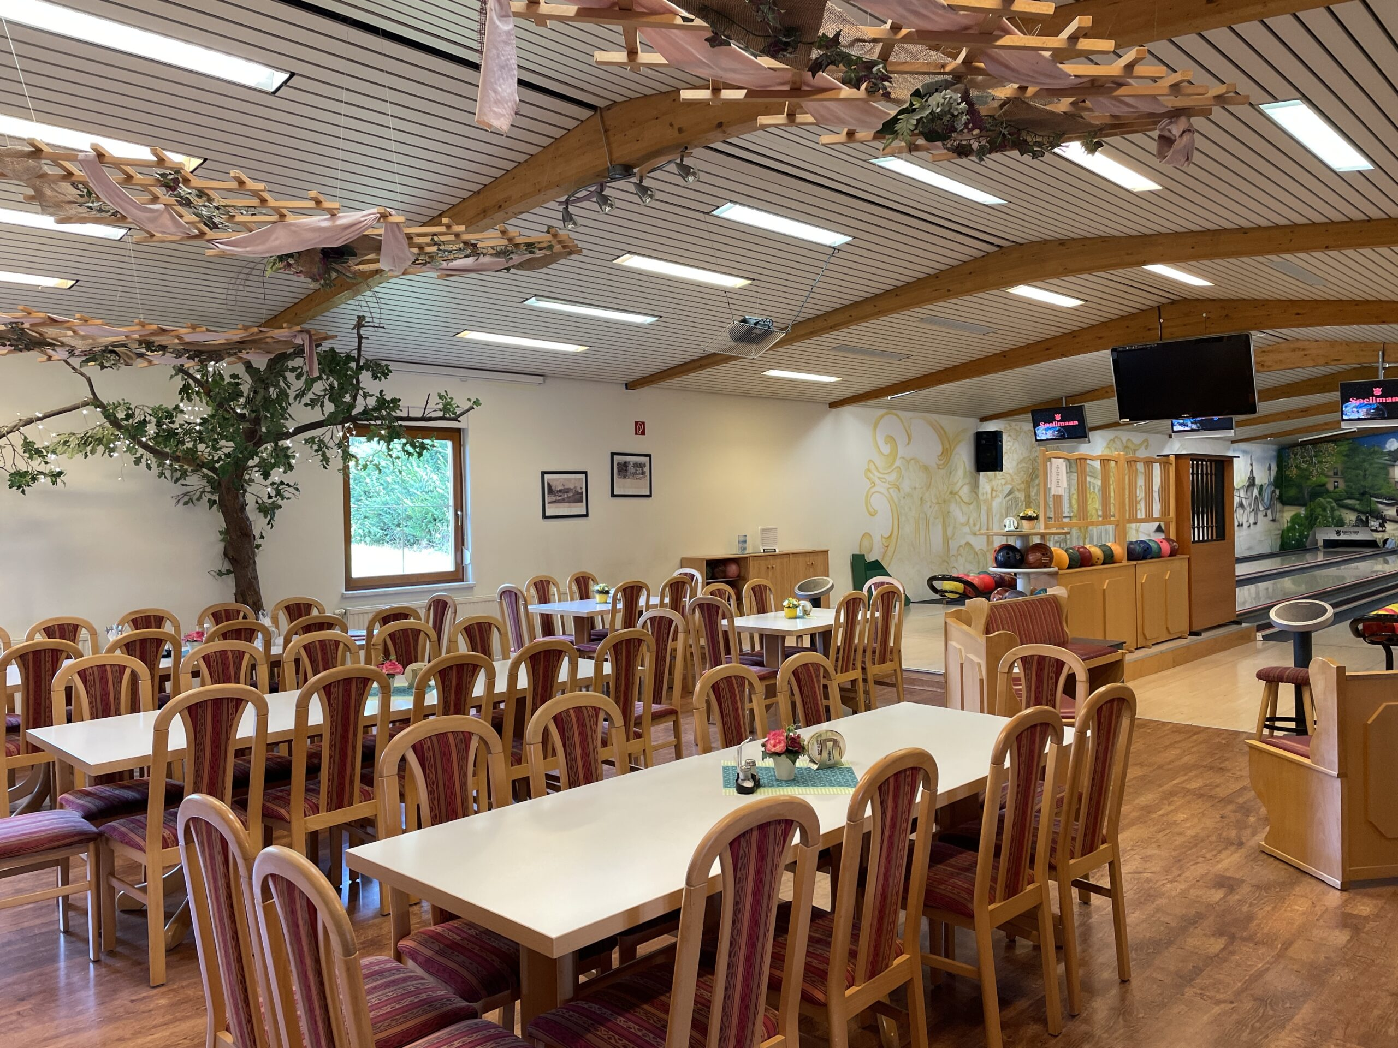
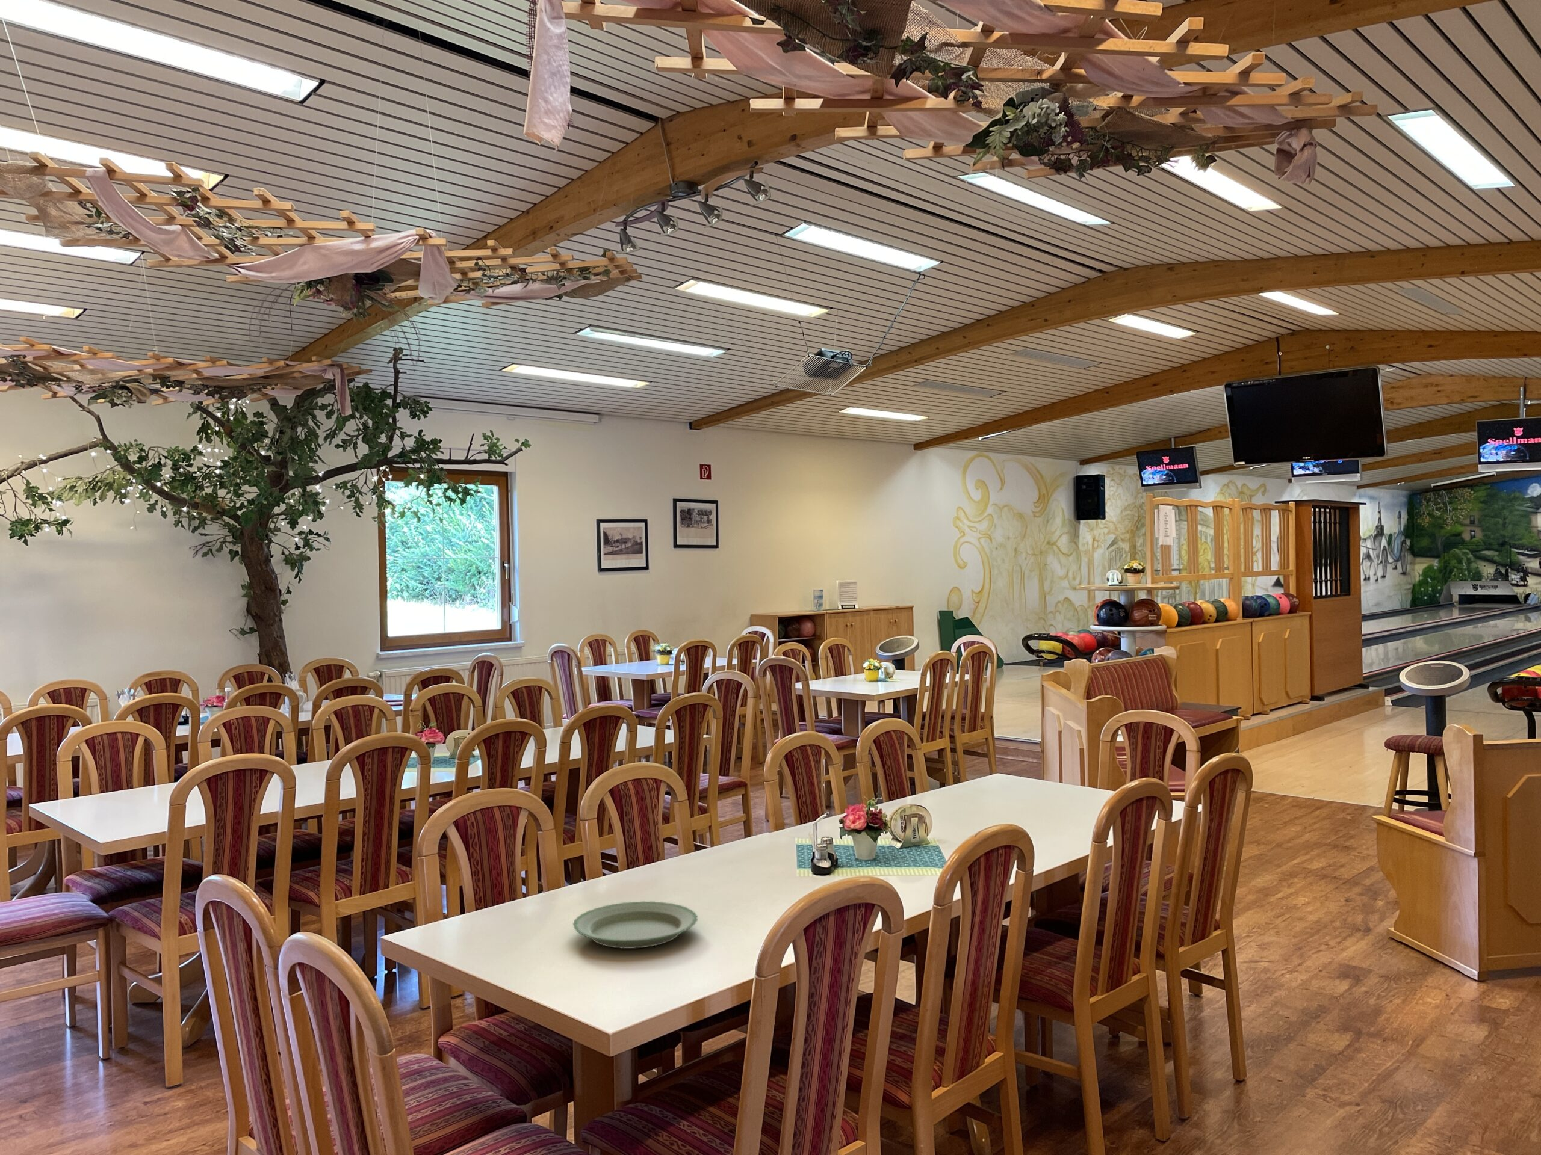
+ plate [573,900,699,949]
